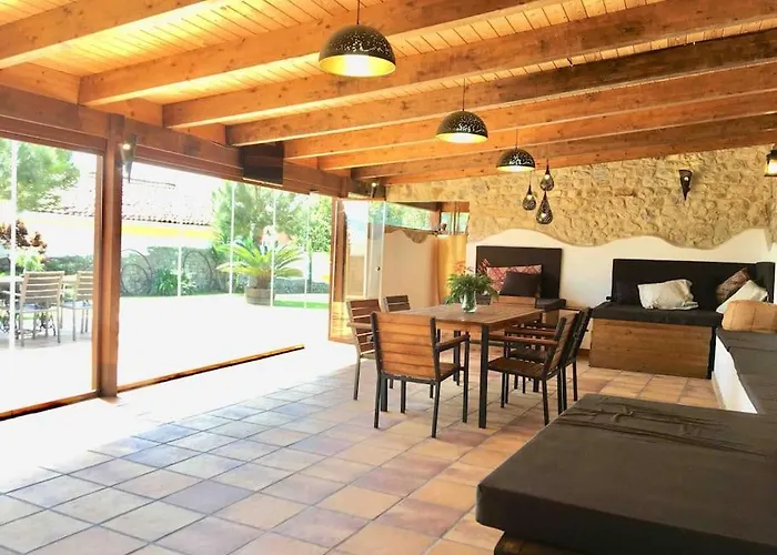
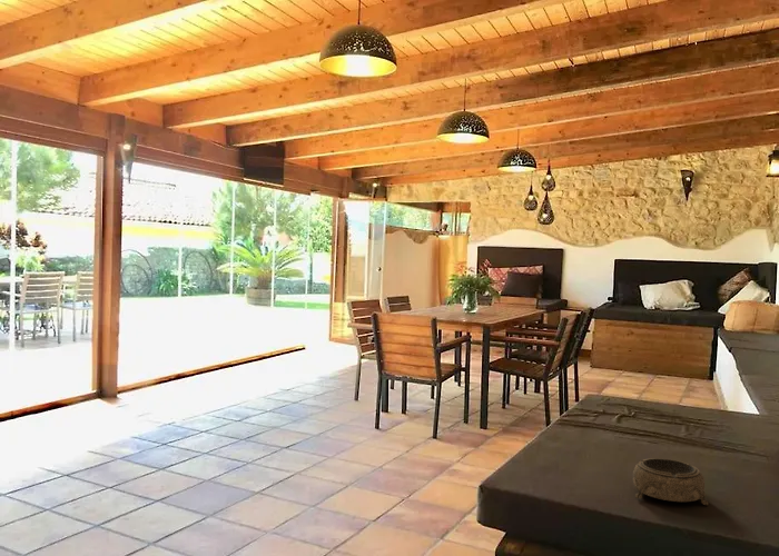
+ decorative bowl [632,457,709,506]
